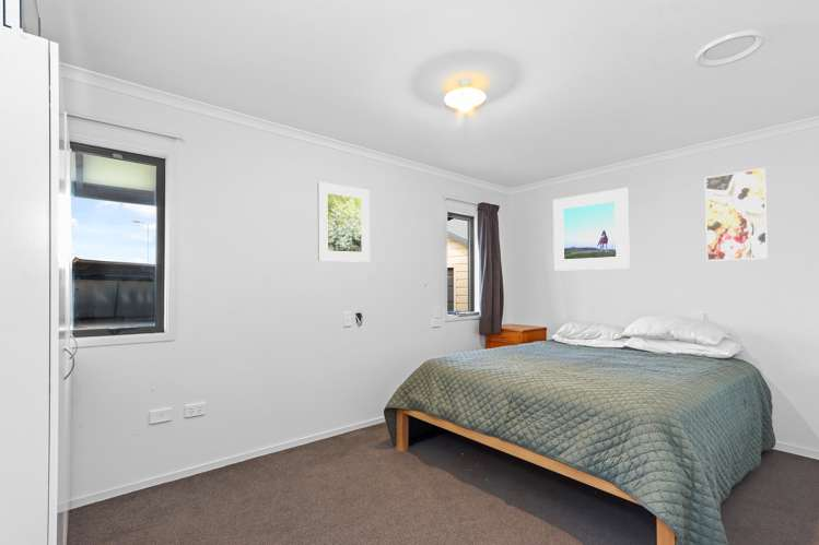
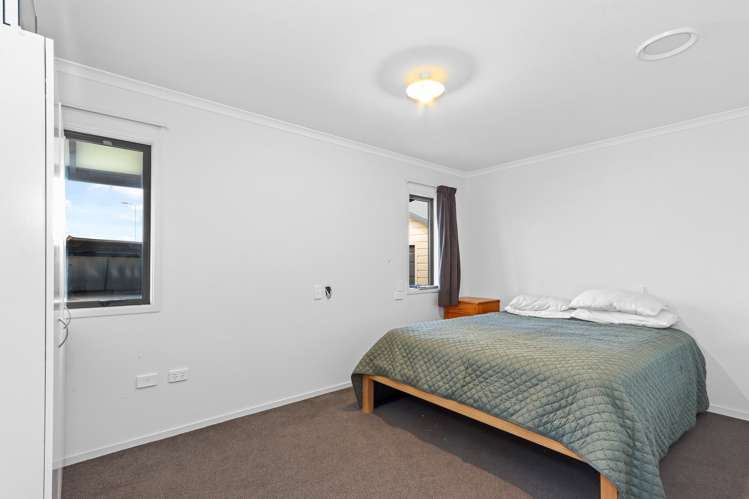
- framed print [316,181,371,263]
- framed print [704,167,769,262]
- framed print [552,187,631,272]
